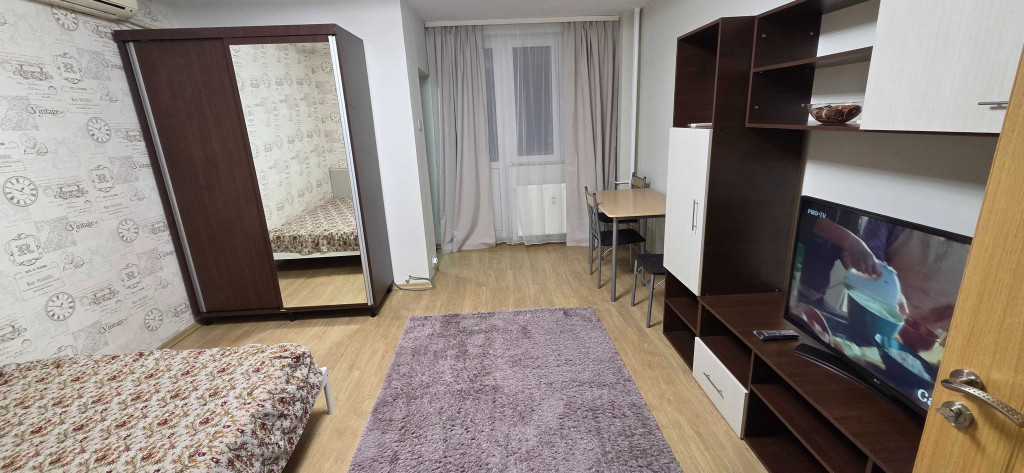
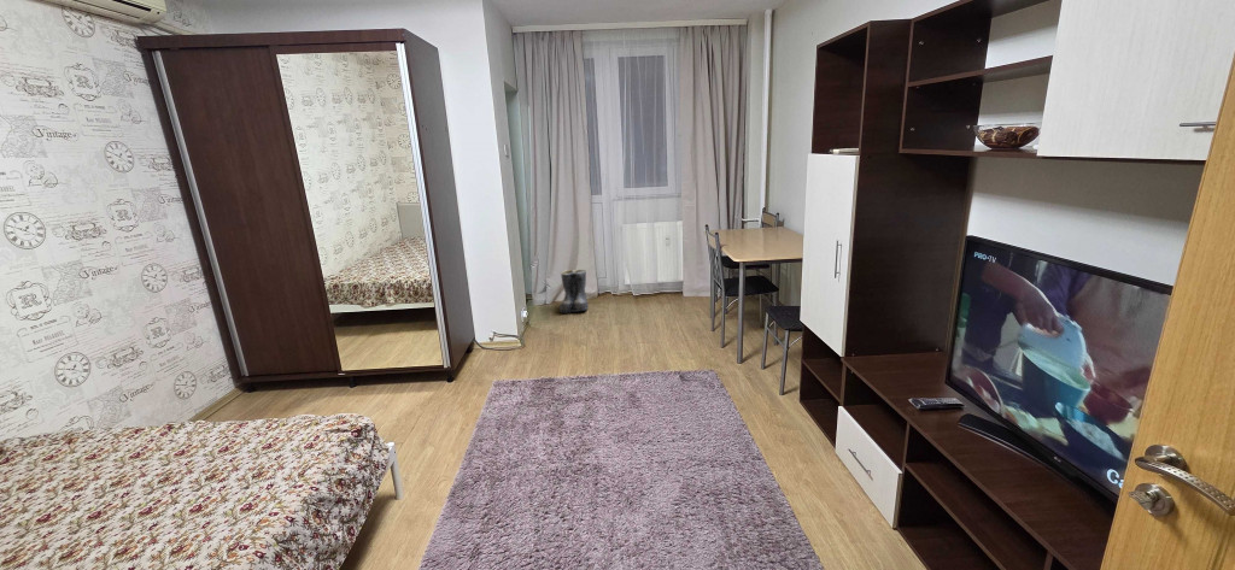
+ boots [558,269,590,313]
